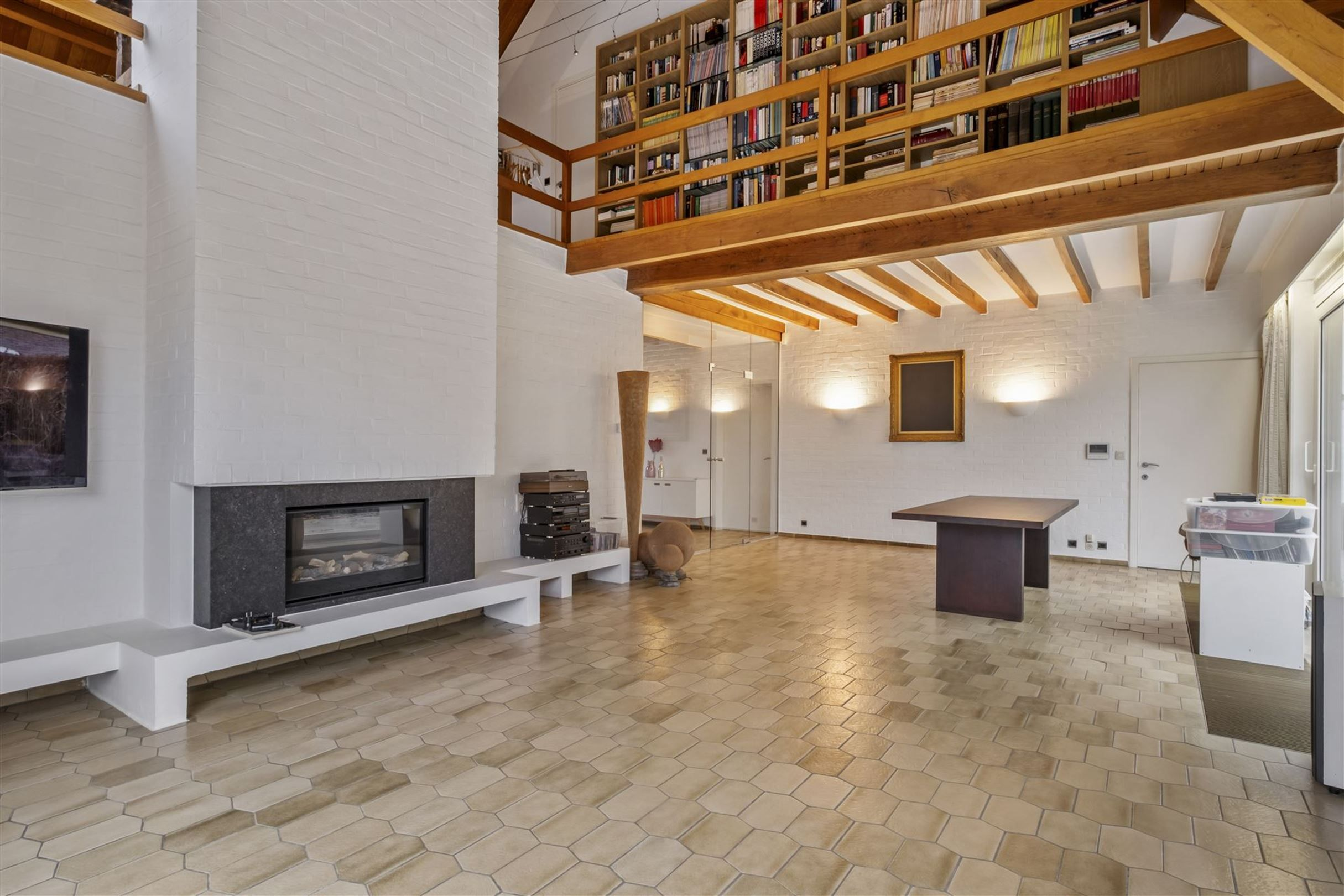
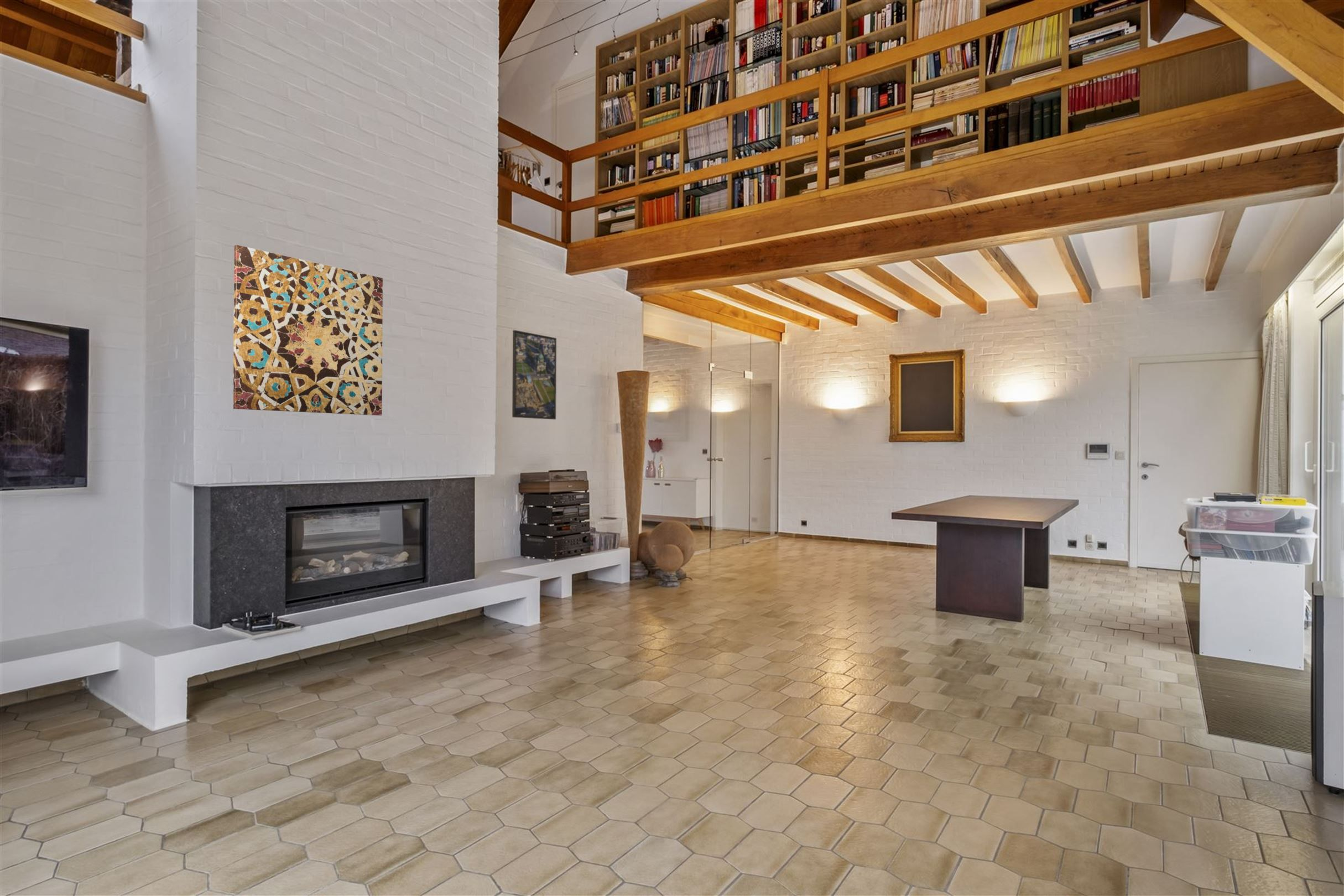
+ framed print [512,330,557,420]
+ wall art [233,244,383,416]
